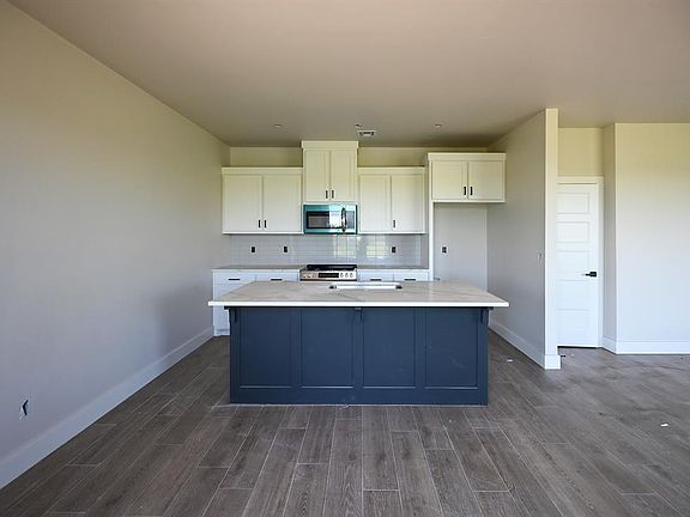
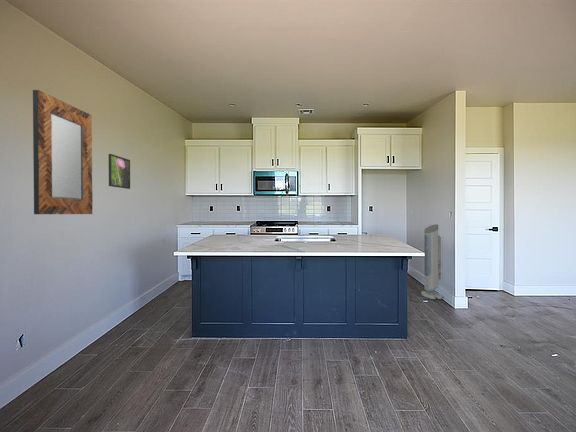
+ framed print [108,153,131,190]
+ home mirror [32,89,94,215]
+ air purifier [420,223,443,300]
